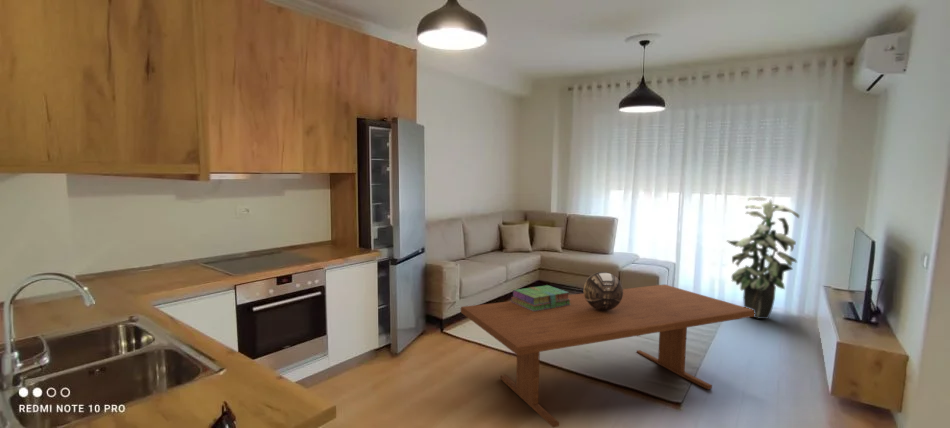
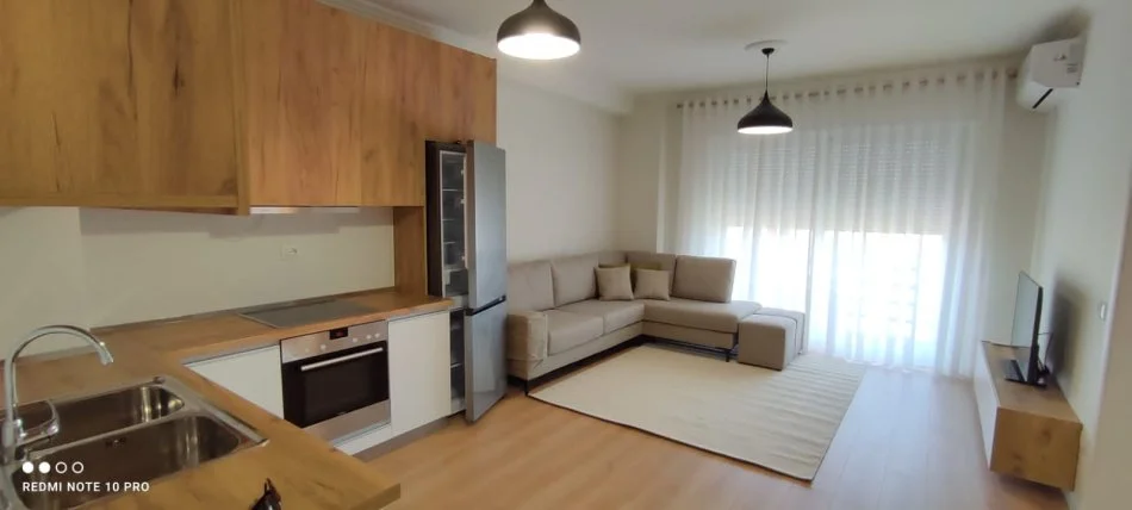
- decorative bowl [583,271,624,311]
- indoor plant [725,196,800,320]
- table [460,283,755,428]
- stack of books [510,284,571,311]
